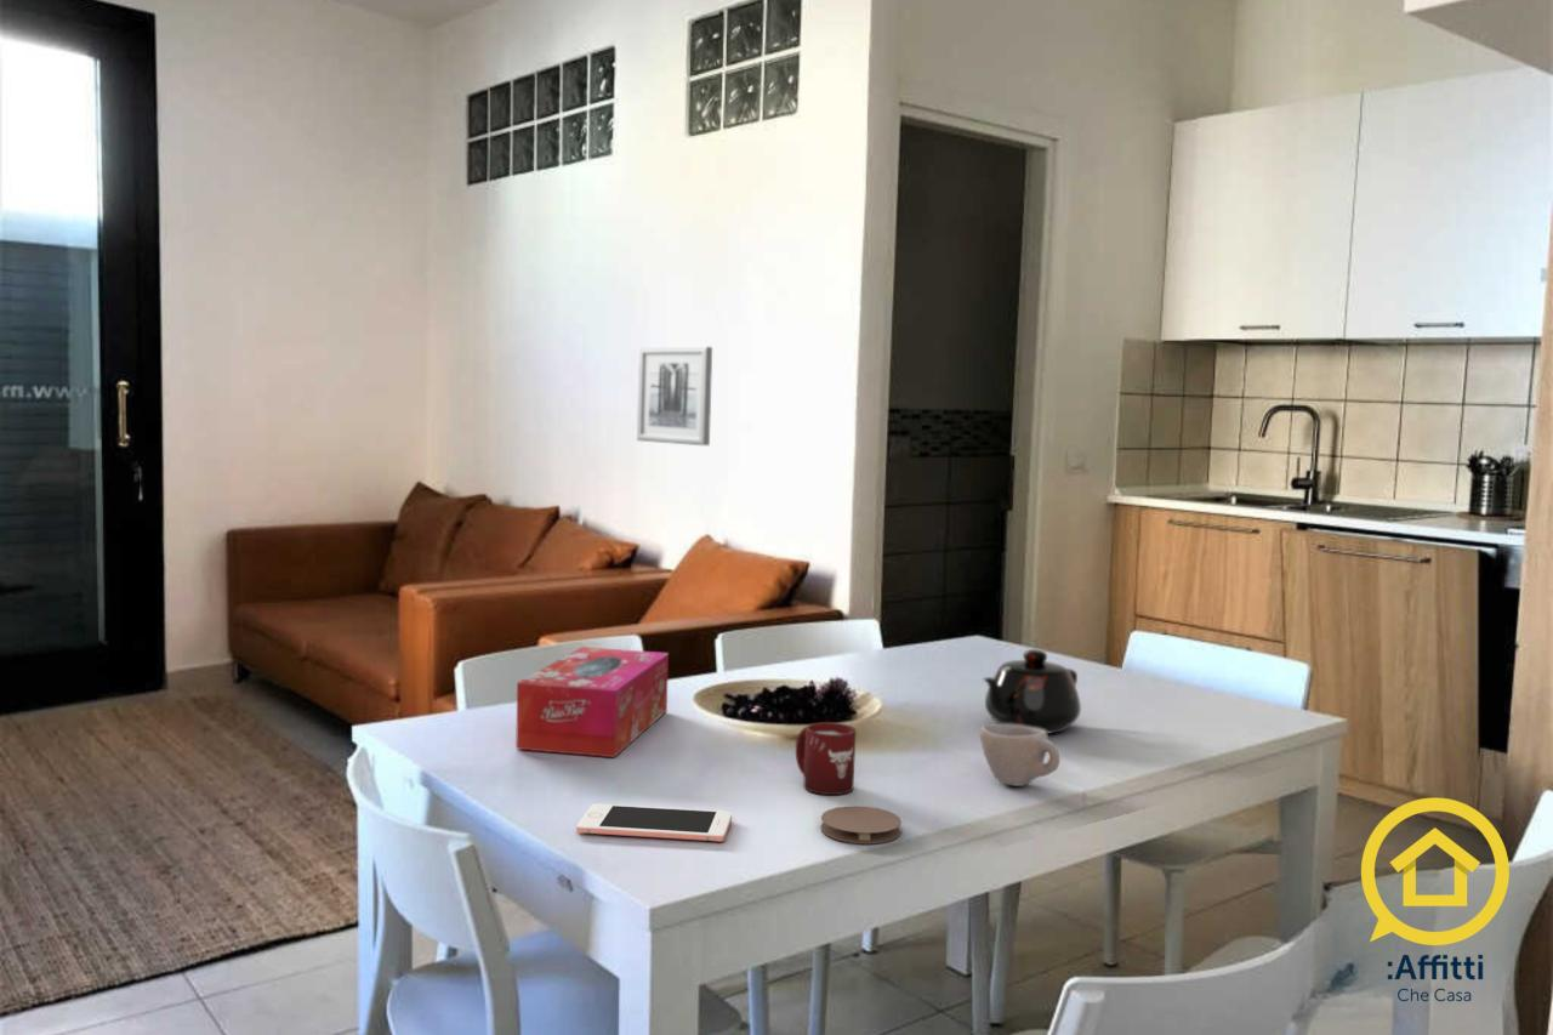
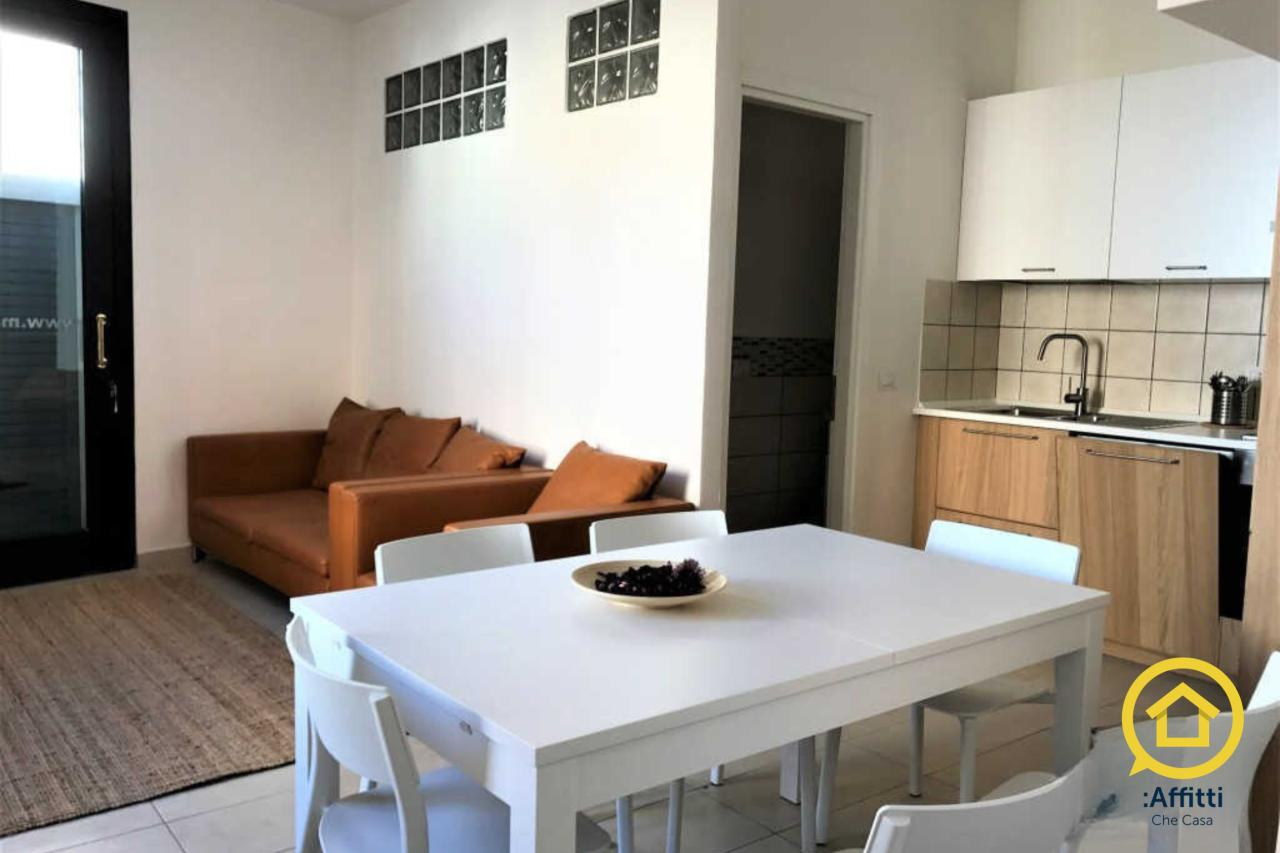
- wall art [636,346,713,447]
- teapot [982,648,1082,734]
- cell phone [575,803,733,843]
- tissue box [514,646,670,758]
- cup [978,723,1060,787]
- cup [795,721,857,796]
- coaster [820,804,903,845]
